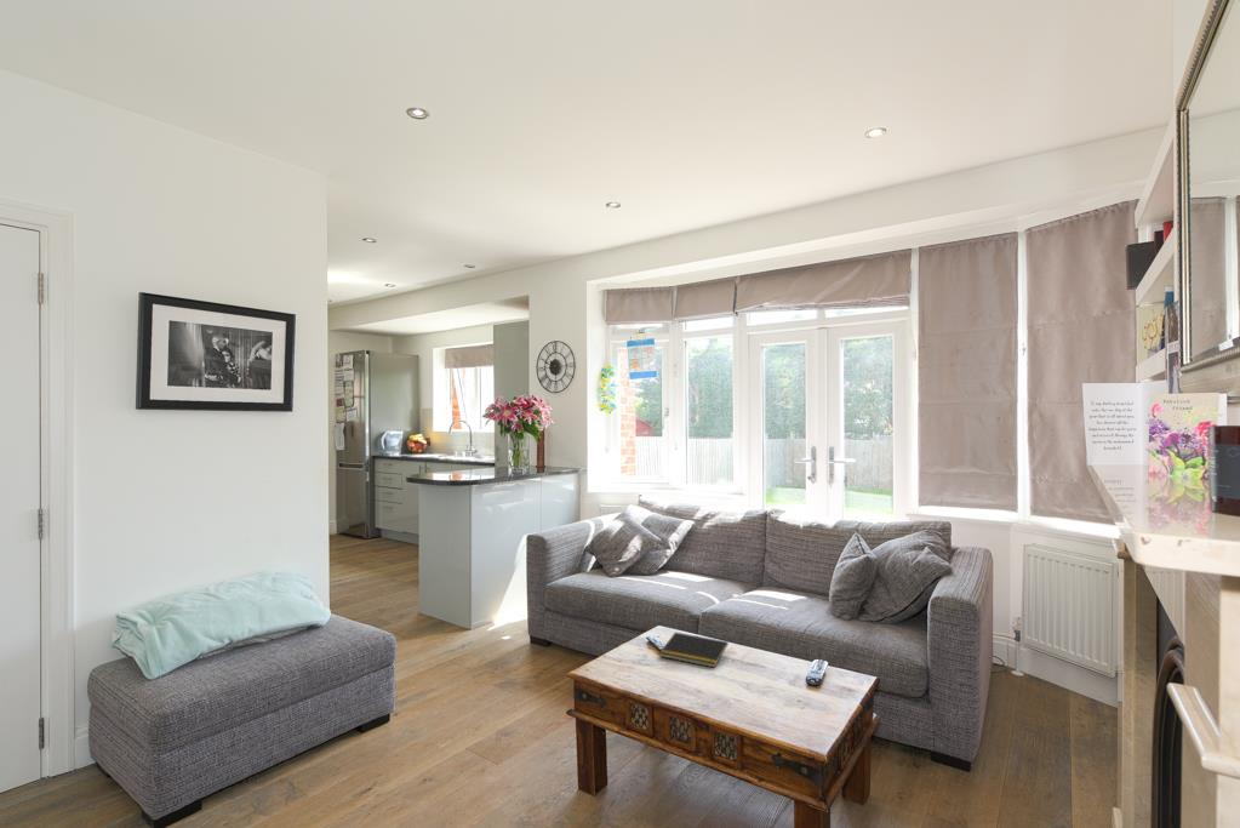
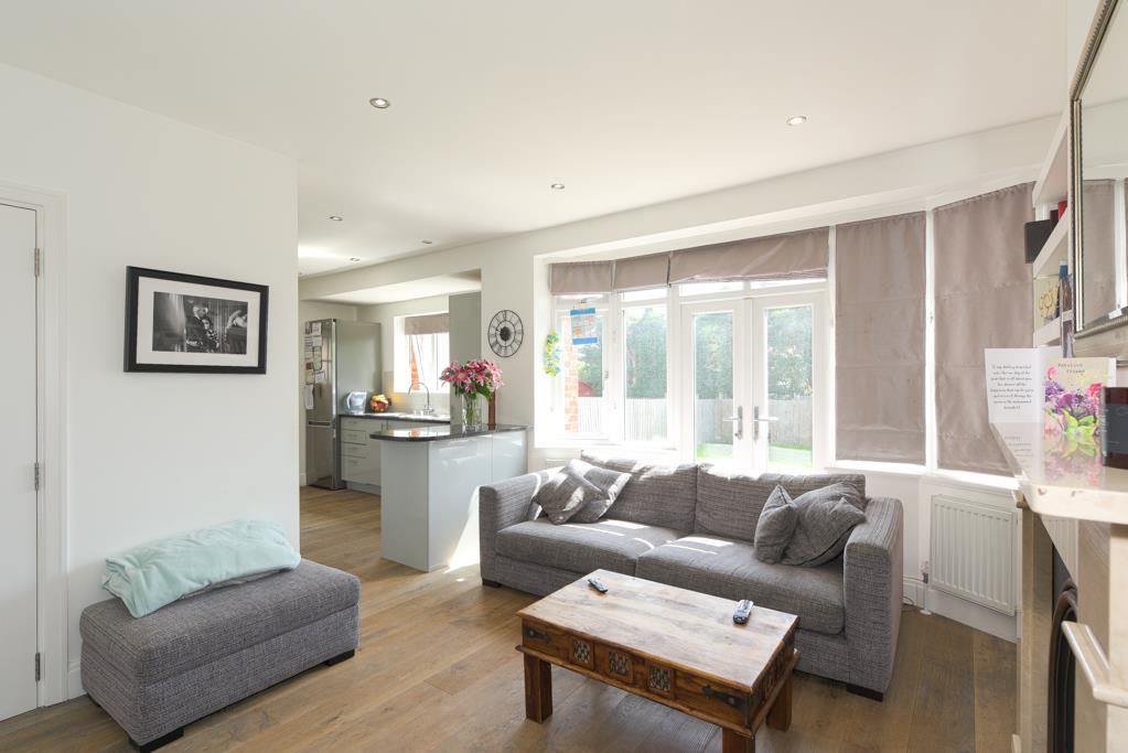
- notepad [658,632,730,669]
